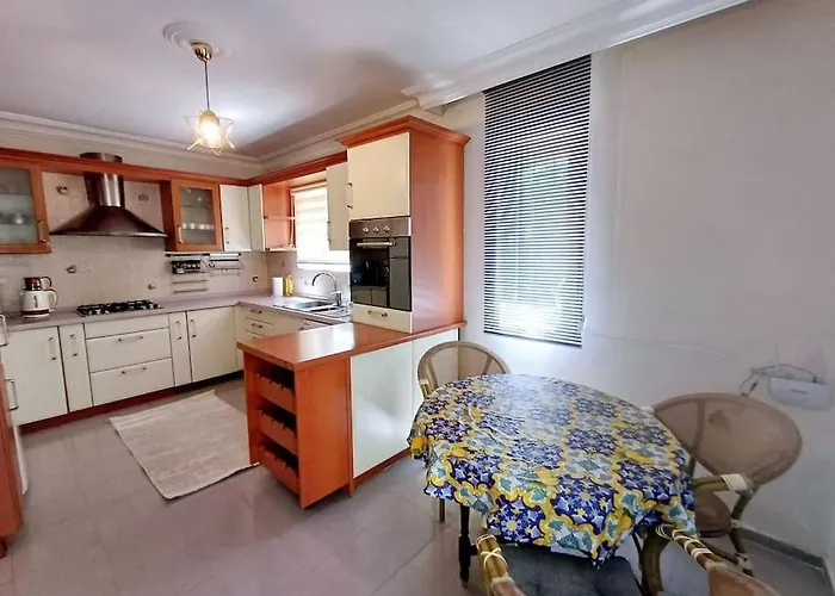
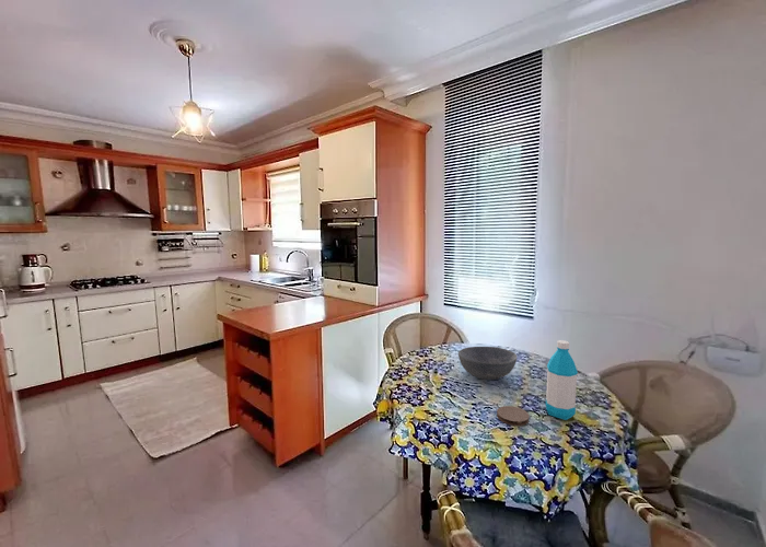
+ water bottle [545,339,579,421]
+ coaster [496,405,531,427]
+ bowl [457,346,518,381]
